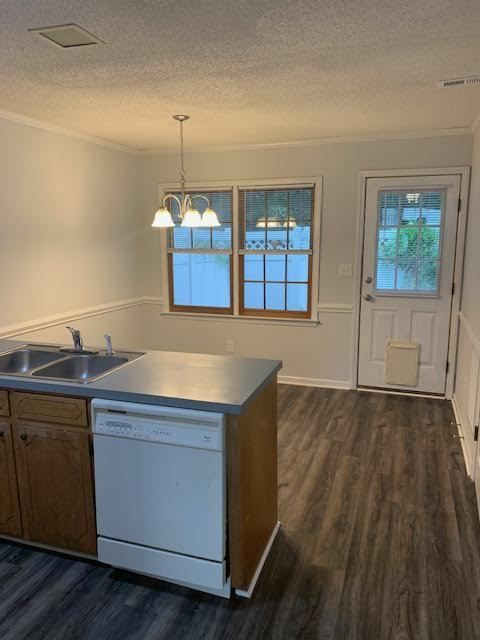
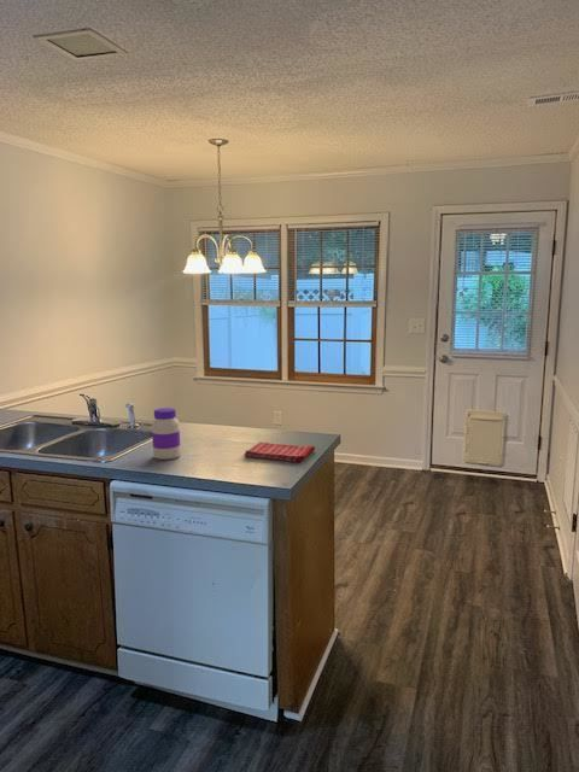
+ dish towel [242,441,316,463]
+ jar [151,407,182,461]
